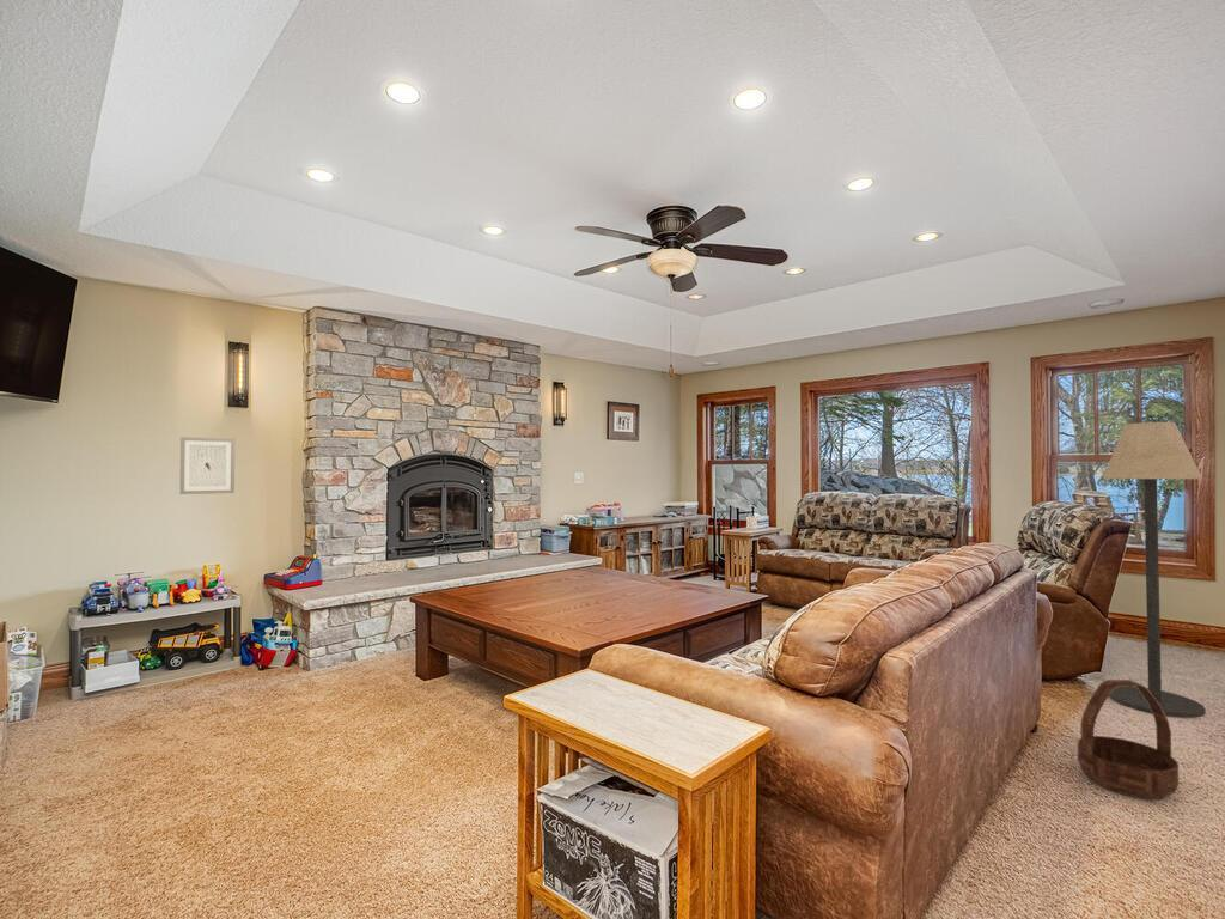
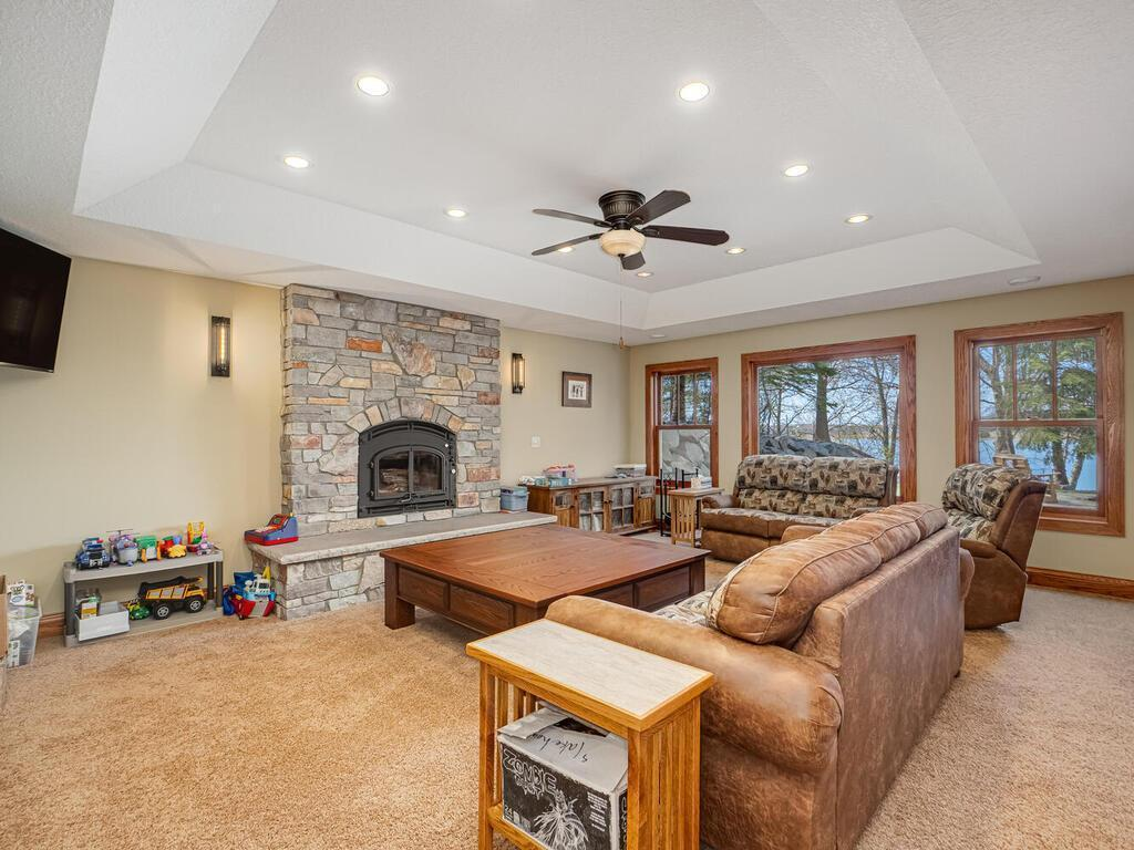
- basket [1077,678,1180,801]
- wall art [178,436,236,495]
- floor lamp [1102,421,1207,719]
